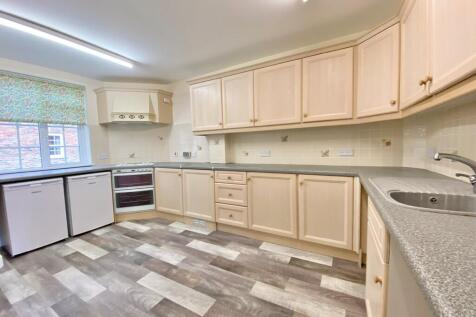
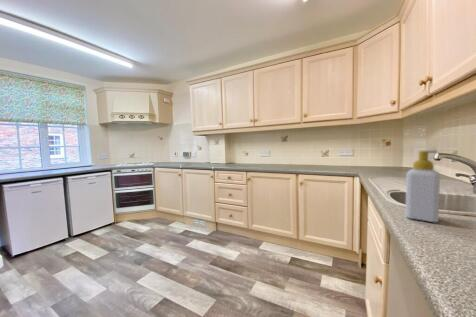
+ soap bottle [404,150,441,223]
